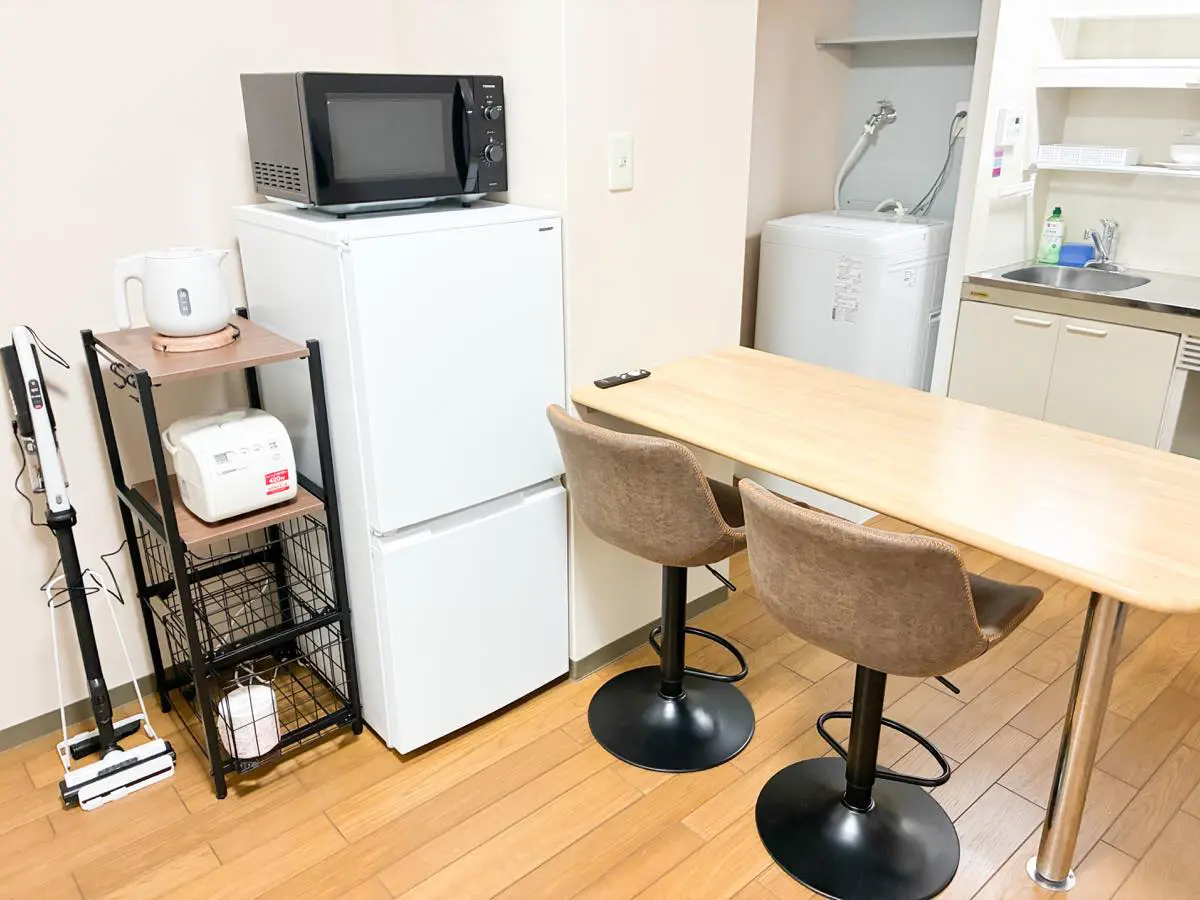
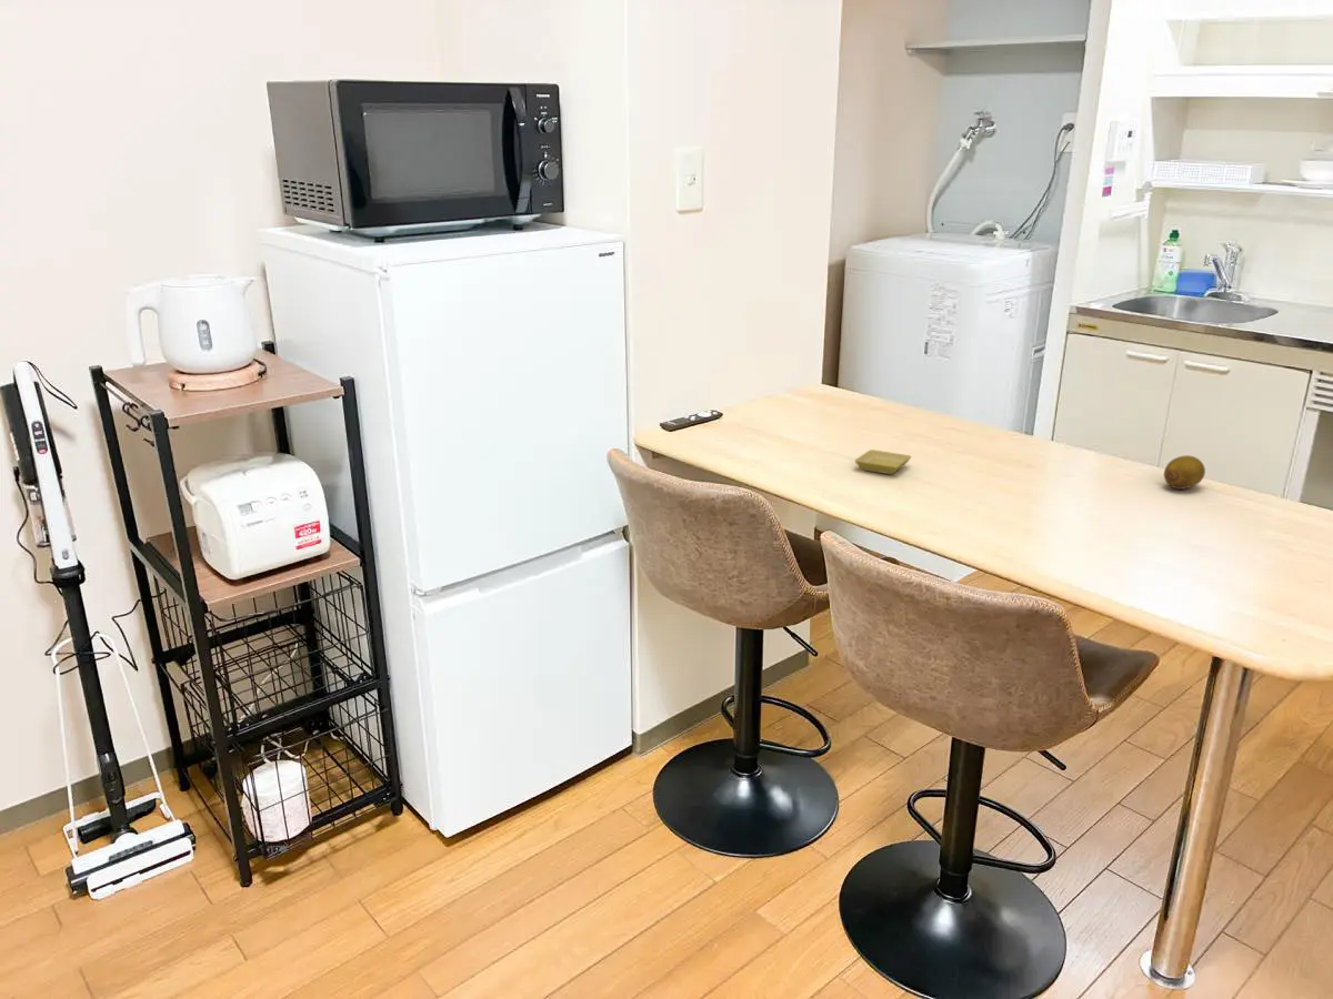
+ fruit [1163,454,1206,491]
+ saucer [853,448,913,475]
